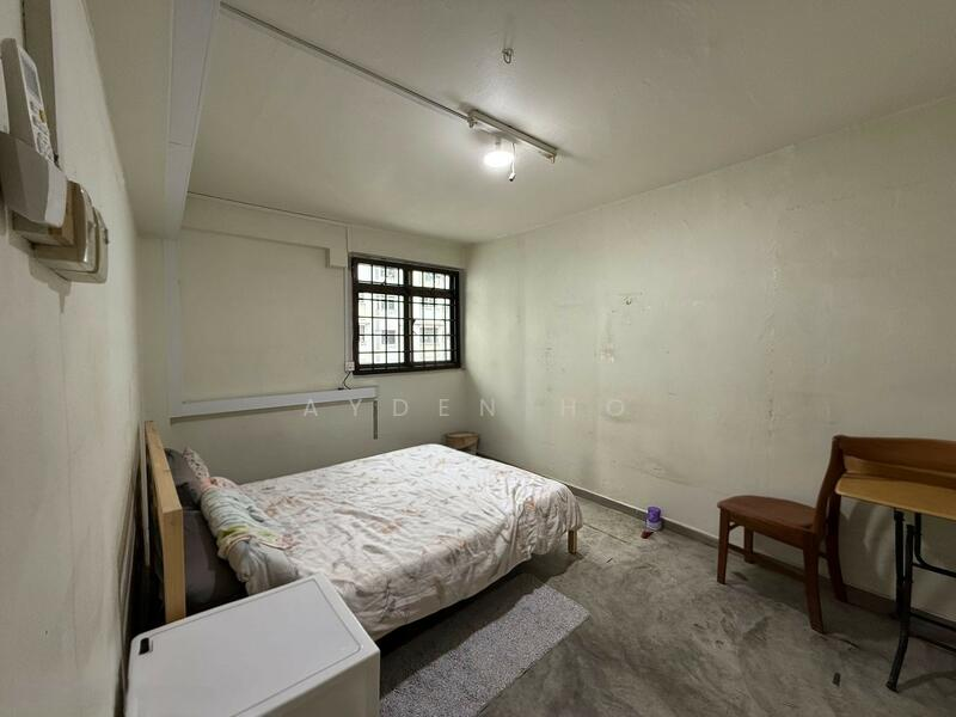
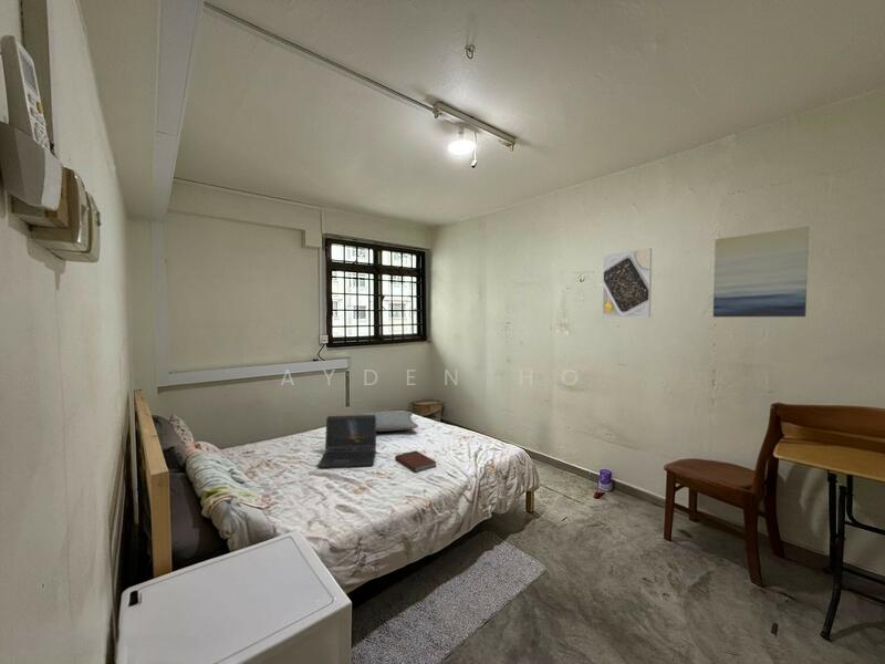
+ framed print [602,247,653,319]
+ laptop computer [317,414,377,469]
+ wall art [712,226,810,318]
+ pillow [358,409,419,433]
+ book [394,449,437,474]
